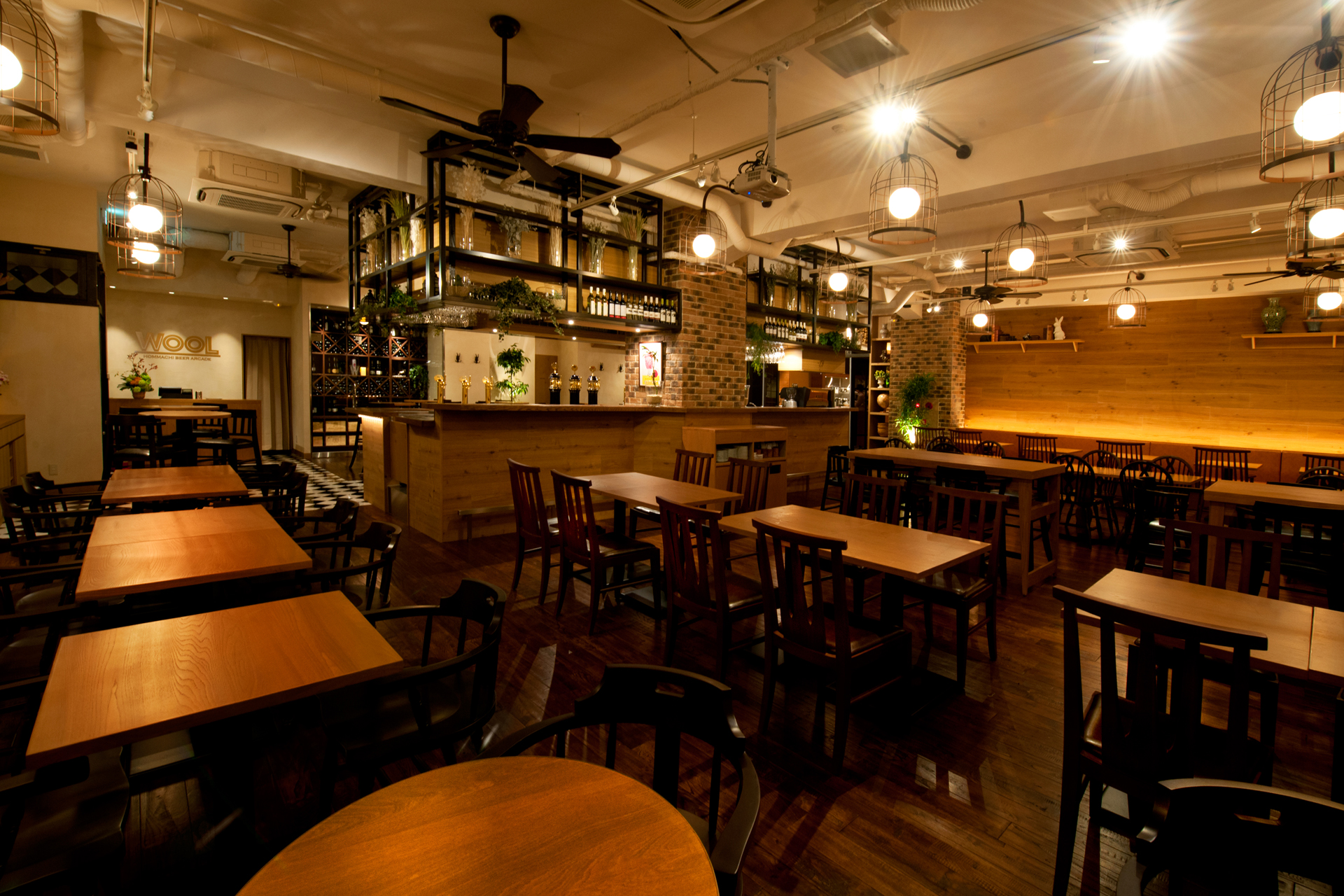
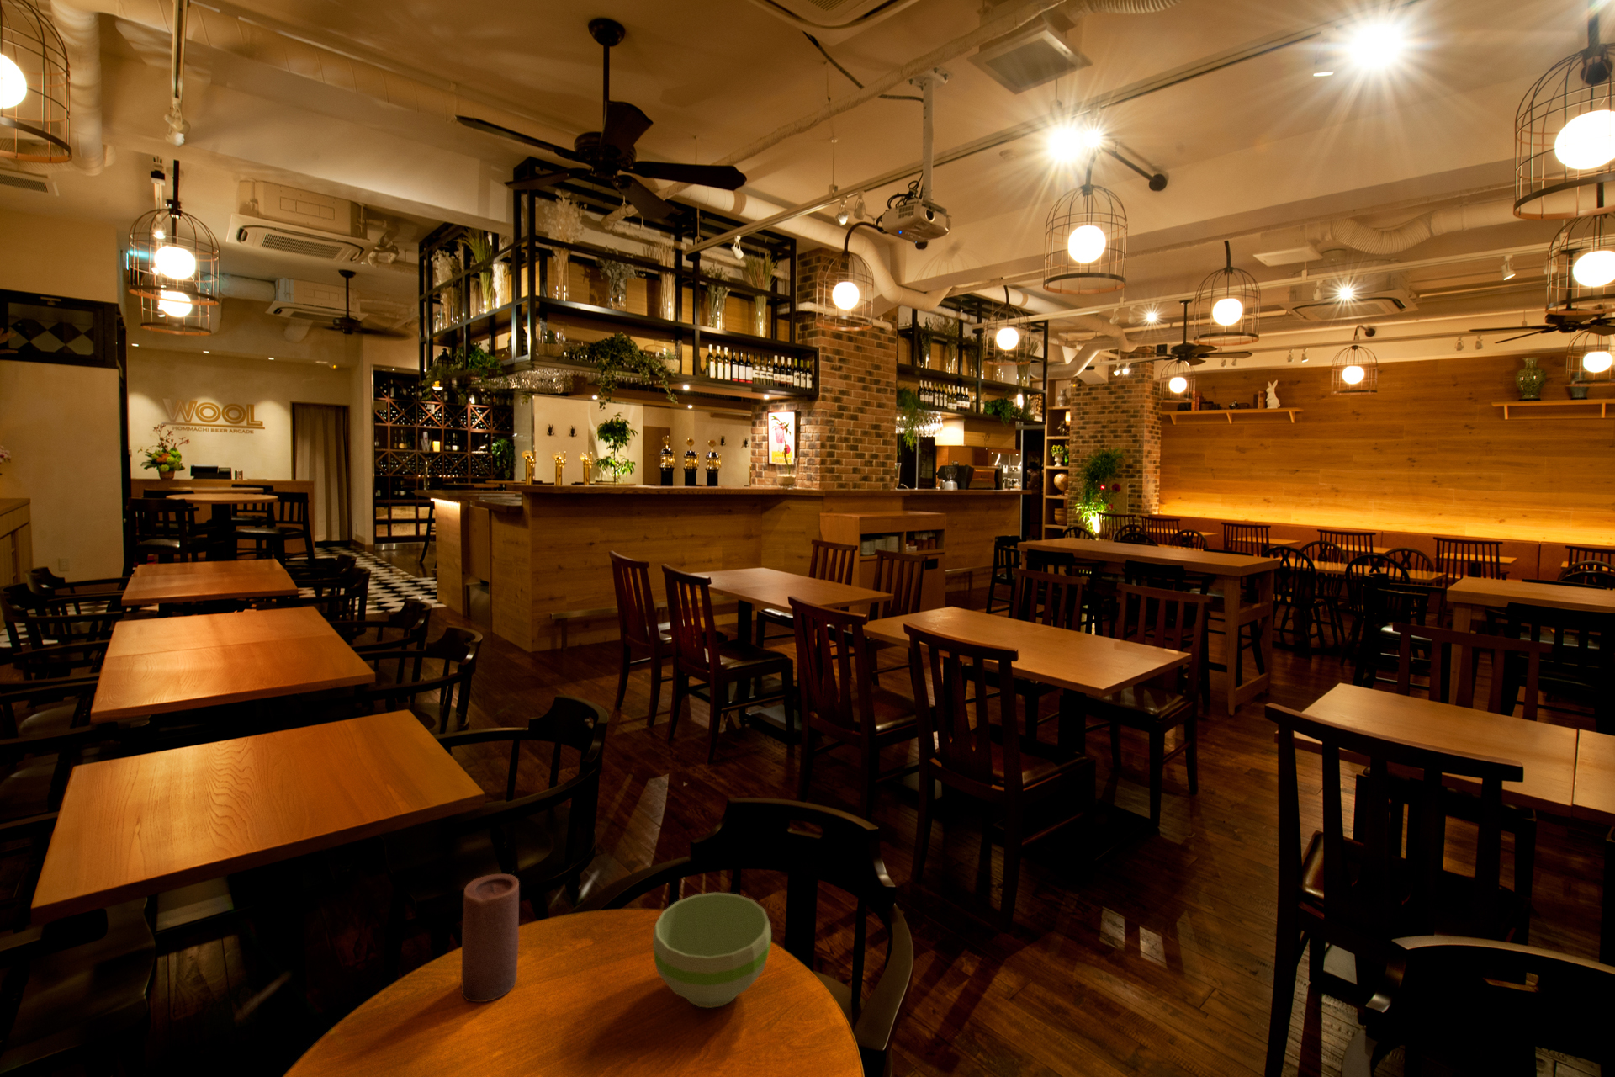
+ bowl [651,891,773,1008]
+ candle [460,874,520,1002]
